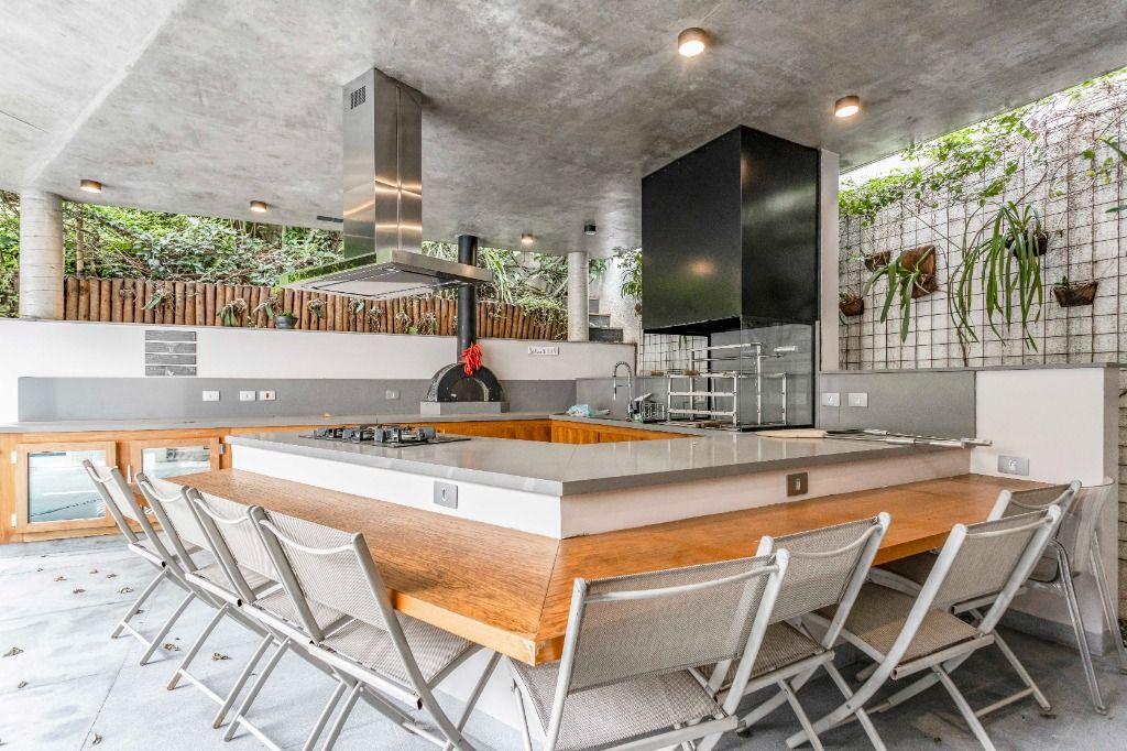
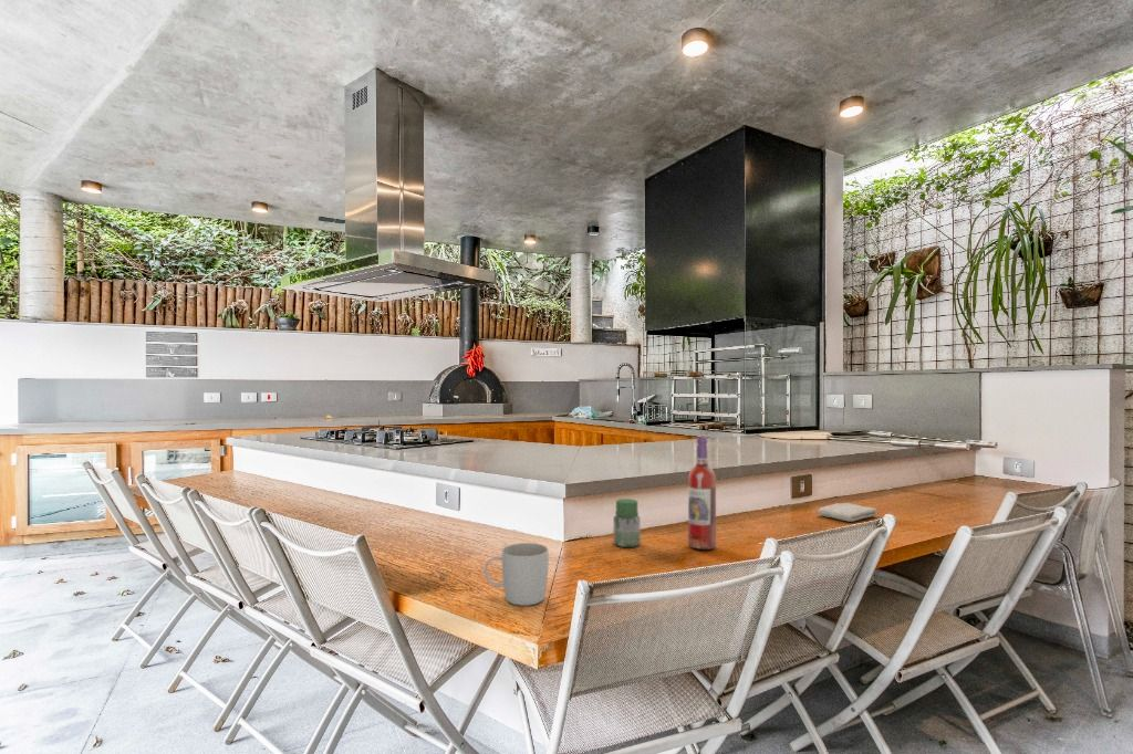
+ jar [613,498,641,548]
+ washcloth [817,502,879,523]
+ mug [484,542,550,607]
+ wine bottle [687,436,717,551]
